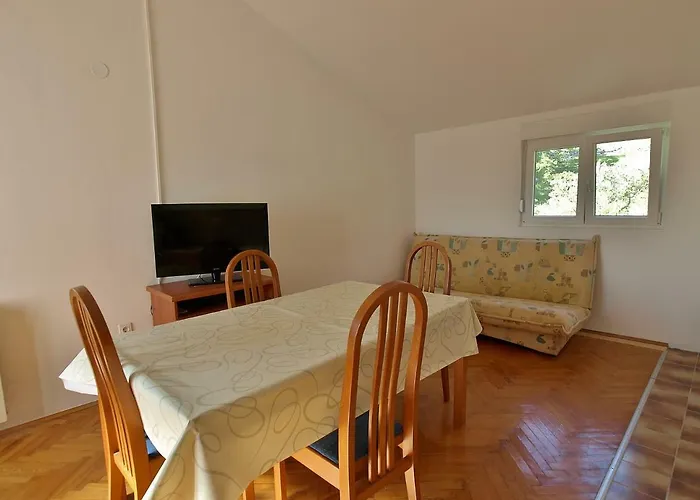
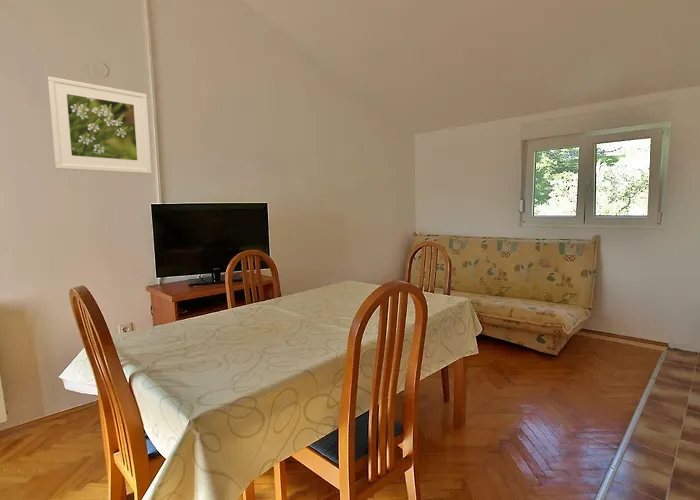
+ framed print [47,75,152,175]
